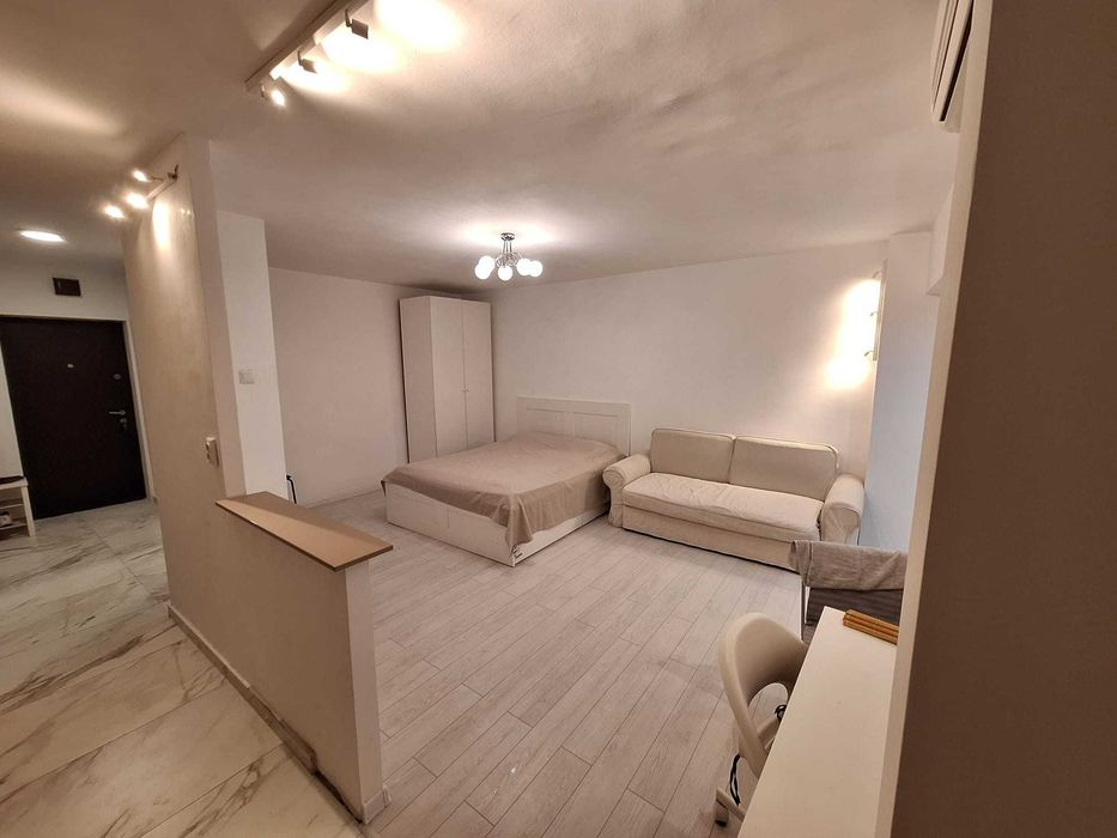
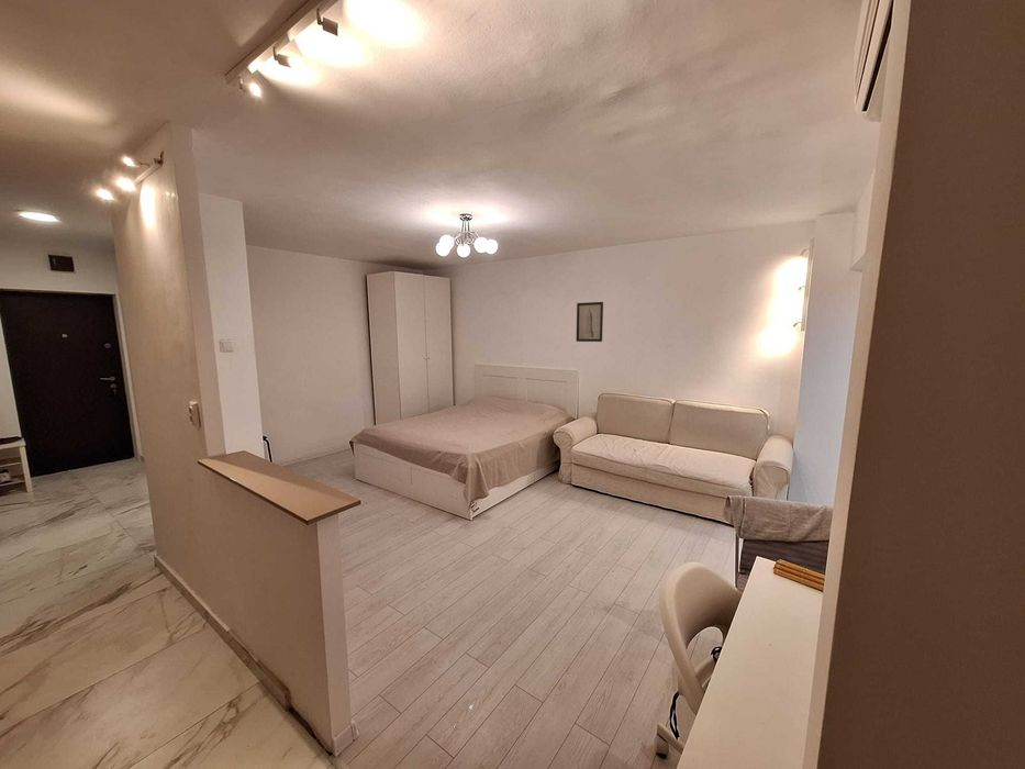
+ wall art [575,301,604,343]
